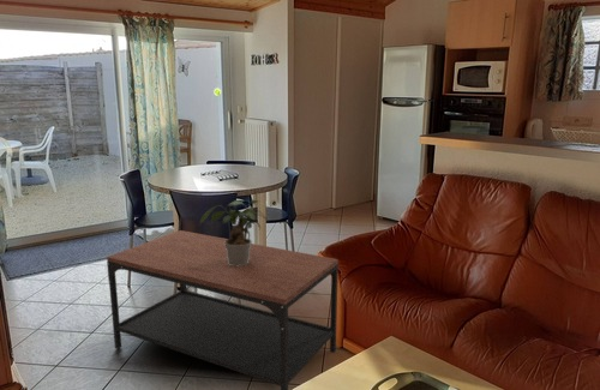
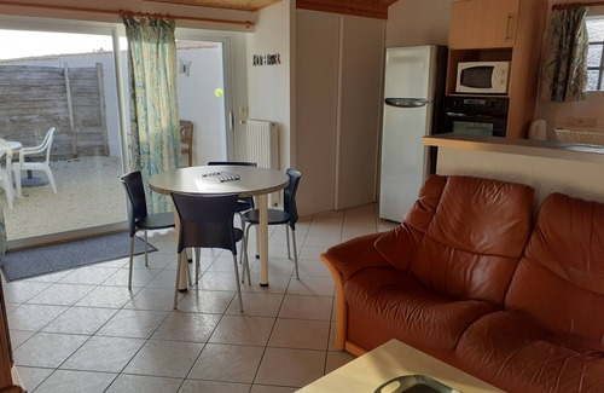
- potted plant [199,198,269,266]
- coffee table [106,229,340,390]
